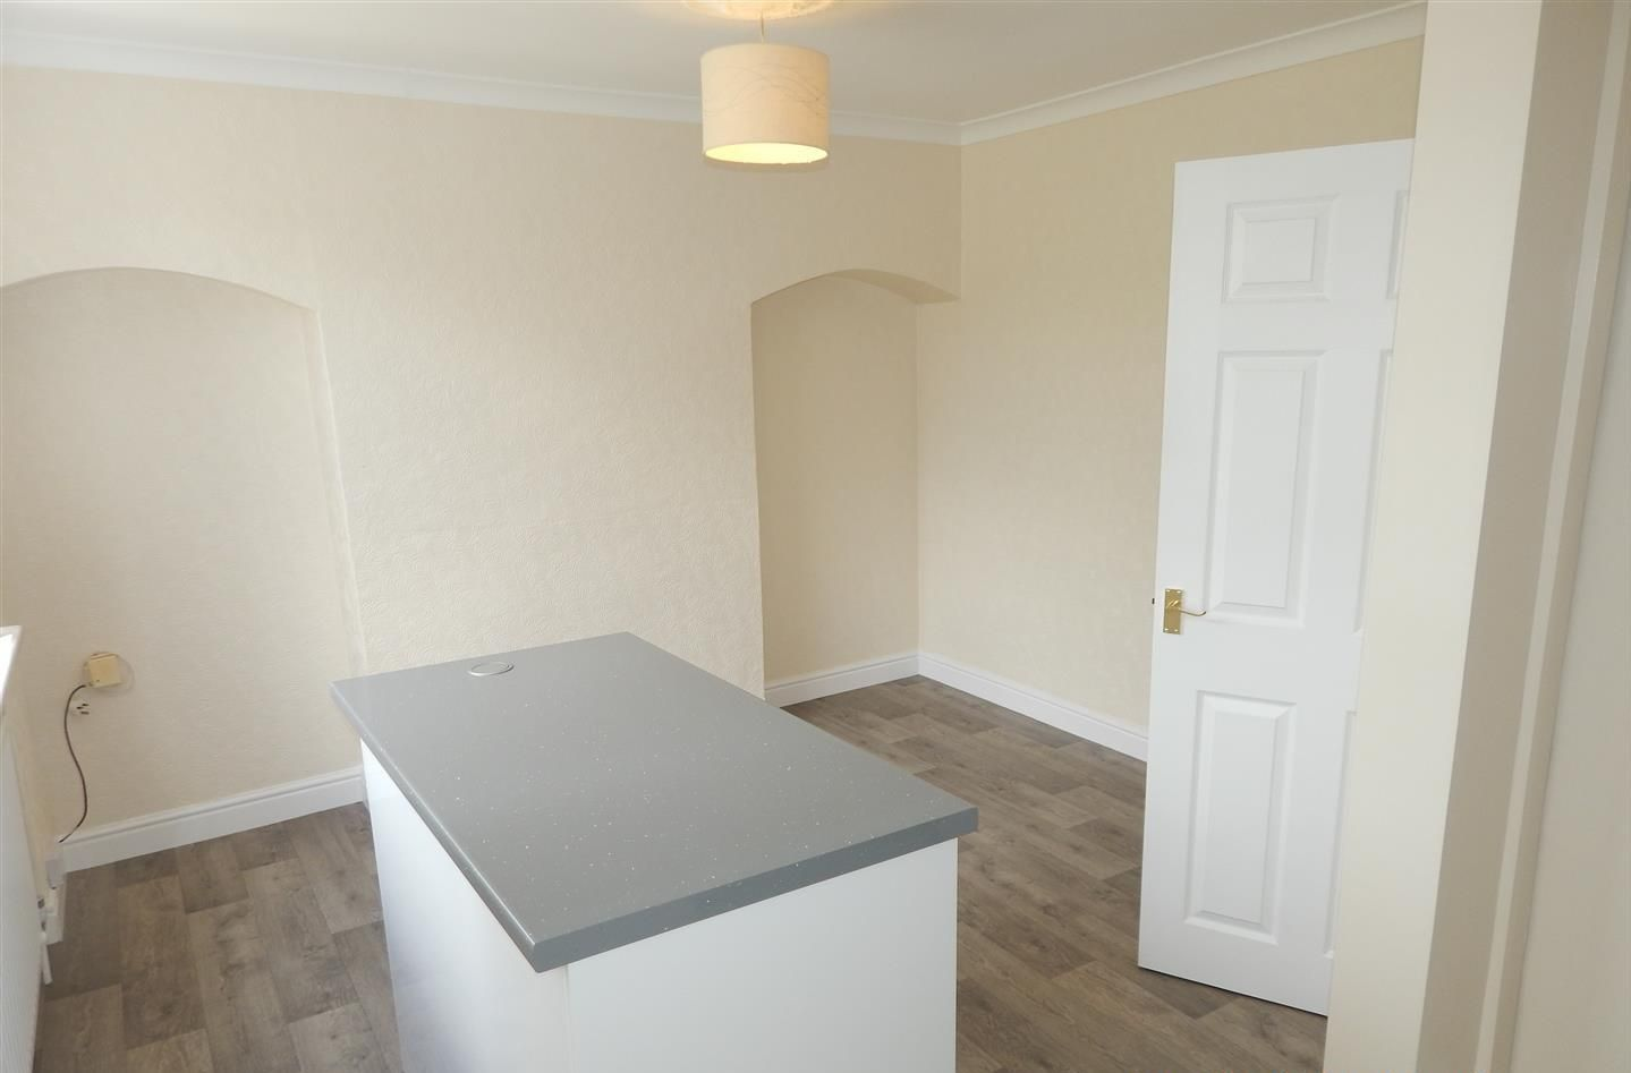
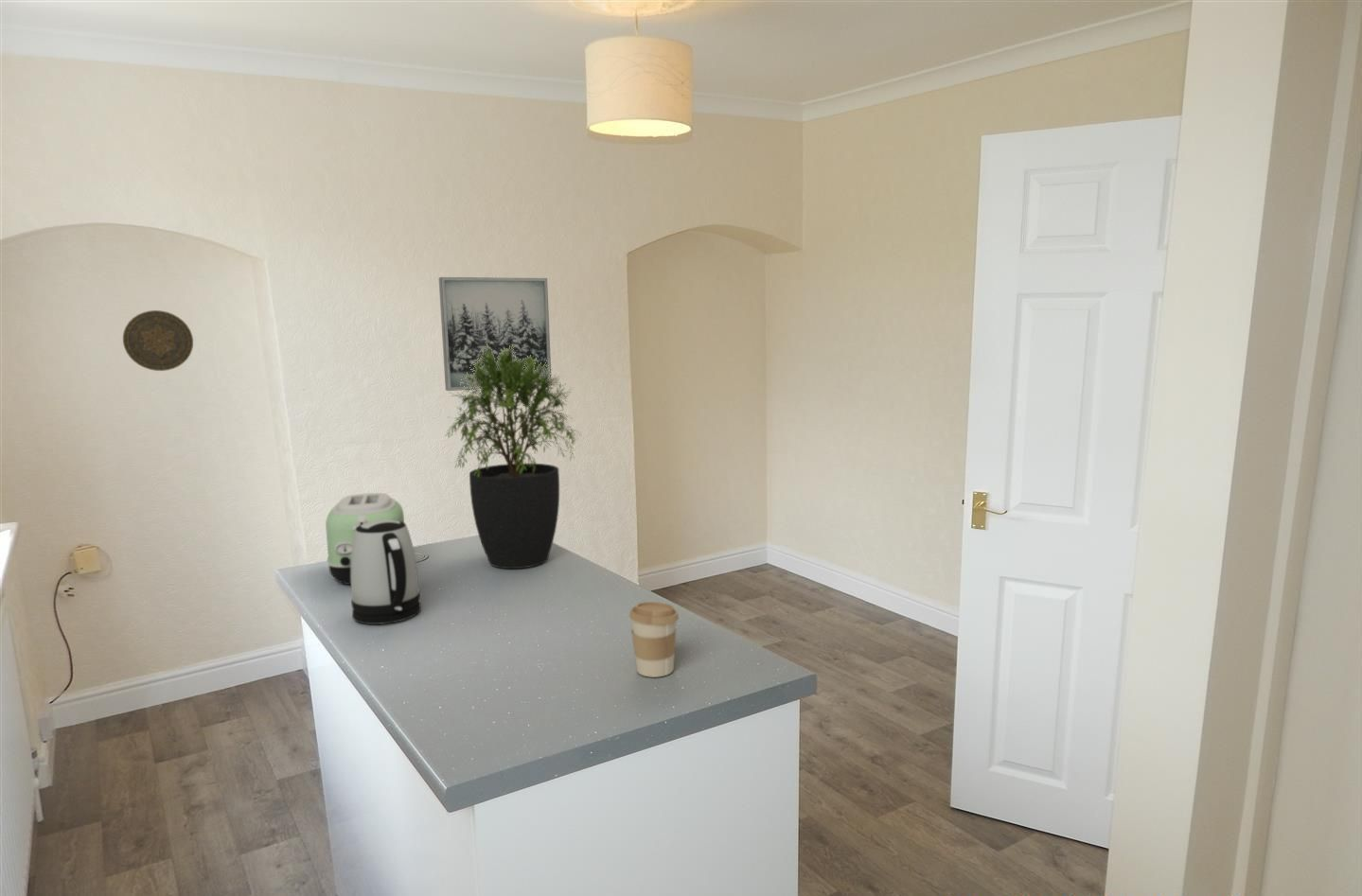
+ kettle [350,519,422,625]
+ wall art [438,276,553,392]
+ potted plant [445,343,582,570]
+ coffee cup [628,601,680,678]
+ decorative plate [122,309,194,372]
+ toaster [325,492,405,586]
